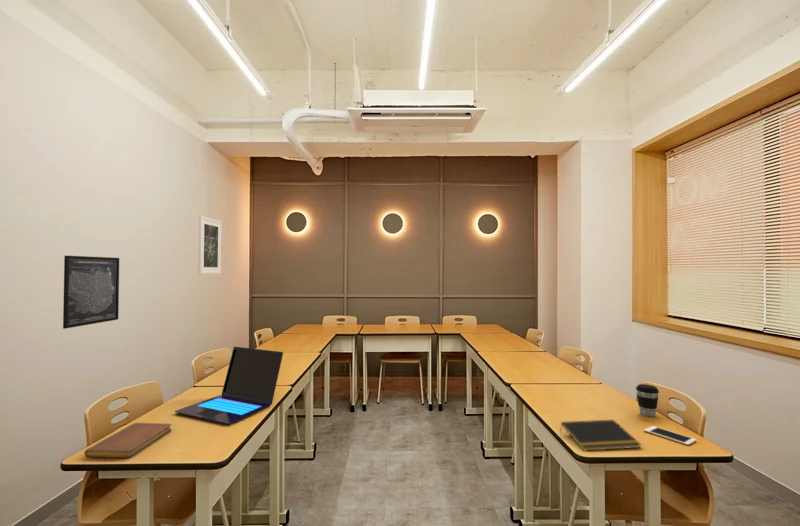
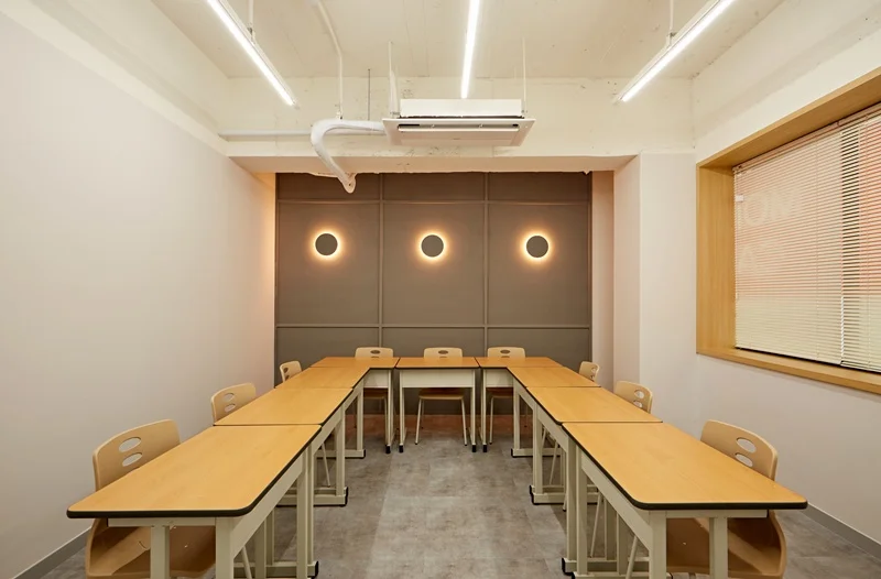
- notebook [84,422,173,459]
- cell phone [643,425,697,446]
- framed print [197,215,223,275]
- notepad [559,419,642,452]
- wall art [62,255,120,330]
- laptop [174,346,284,425]
- coffee cup [635,383,660,417]
